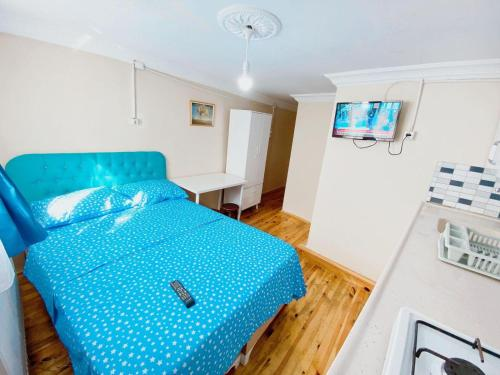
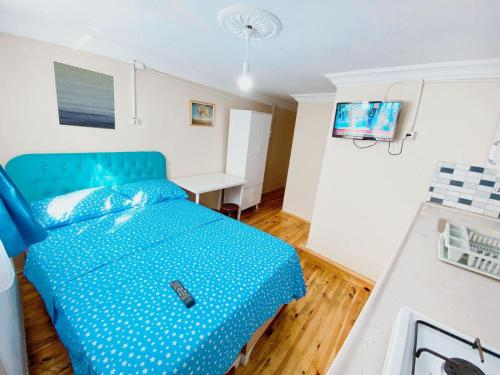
+ wall art [53,60,116,130]
